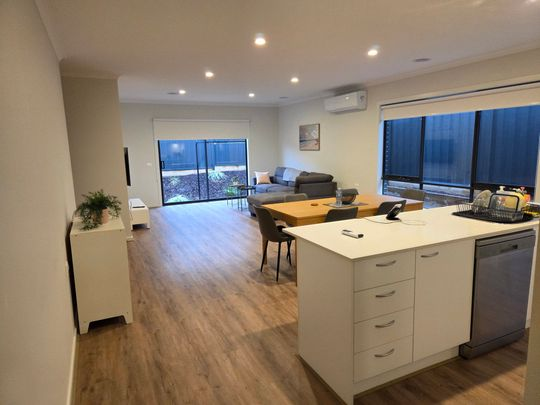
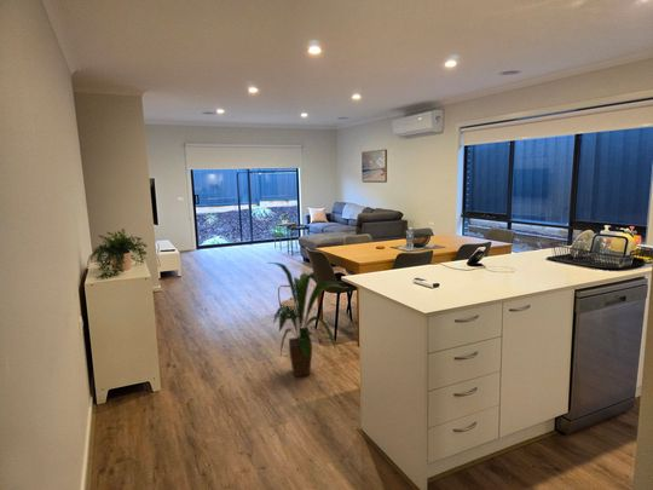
+ basket [277,284,299,318]
+ house plant [267,261,345,377]
